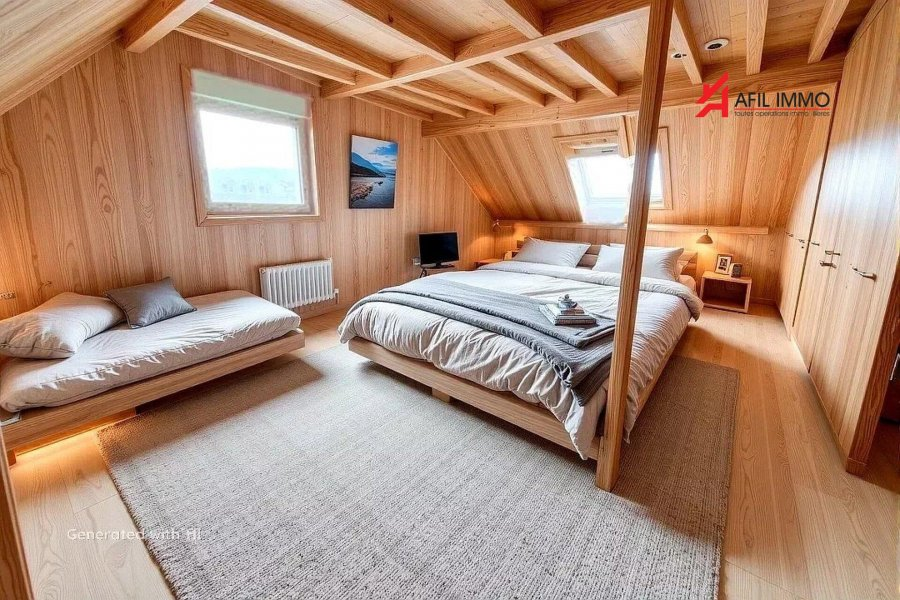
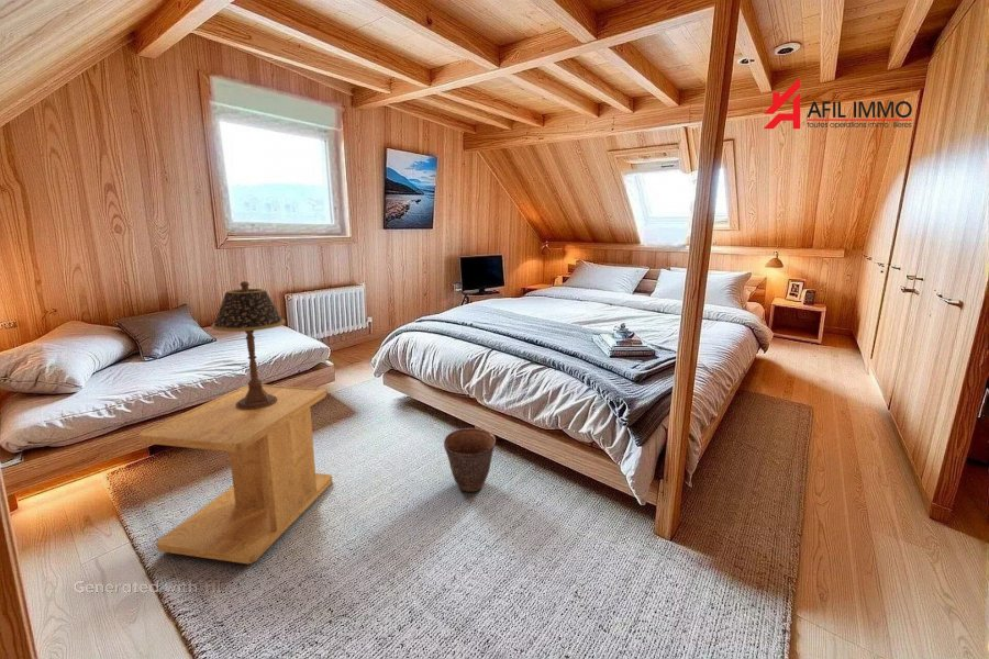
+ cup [443,427,497,493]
+ side table [137,383,334,565]
+ table lamp [211,280,286,410]
